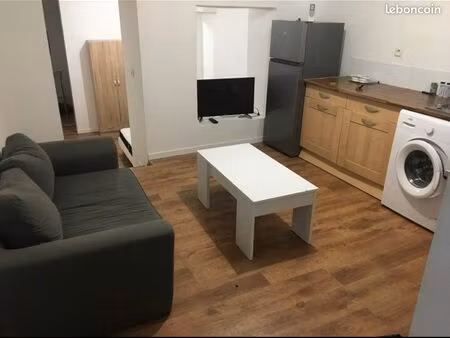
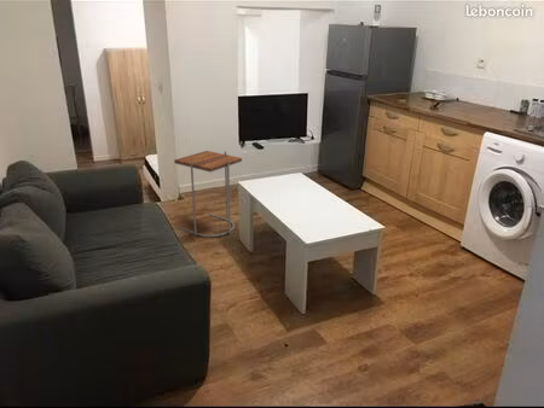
+ side table [173,150,243,238]
